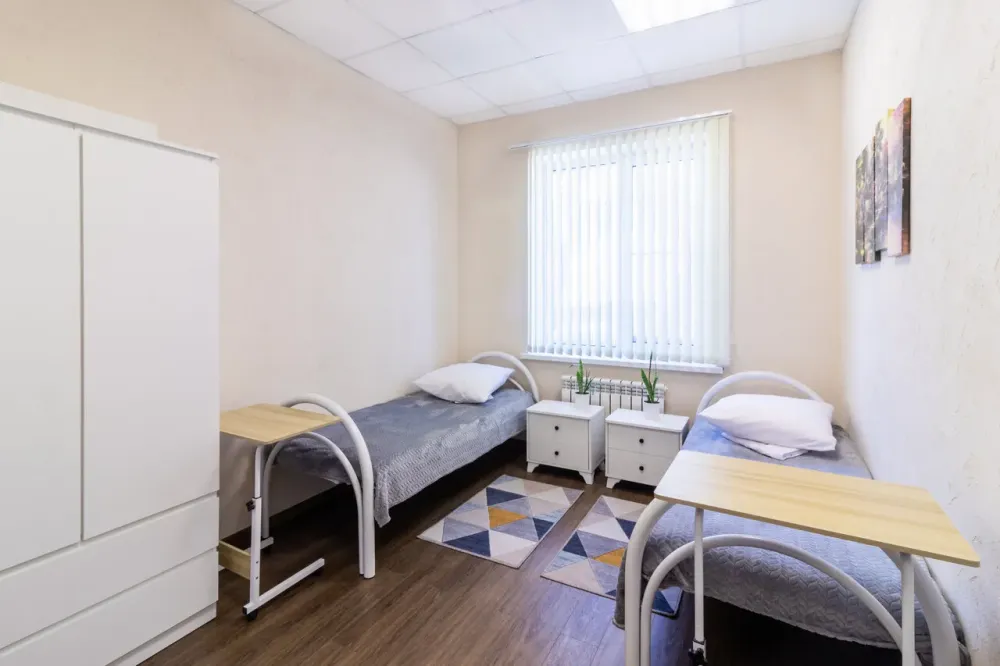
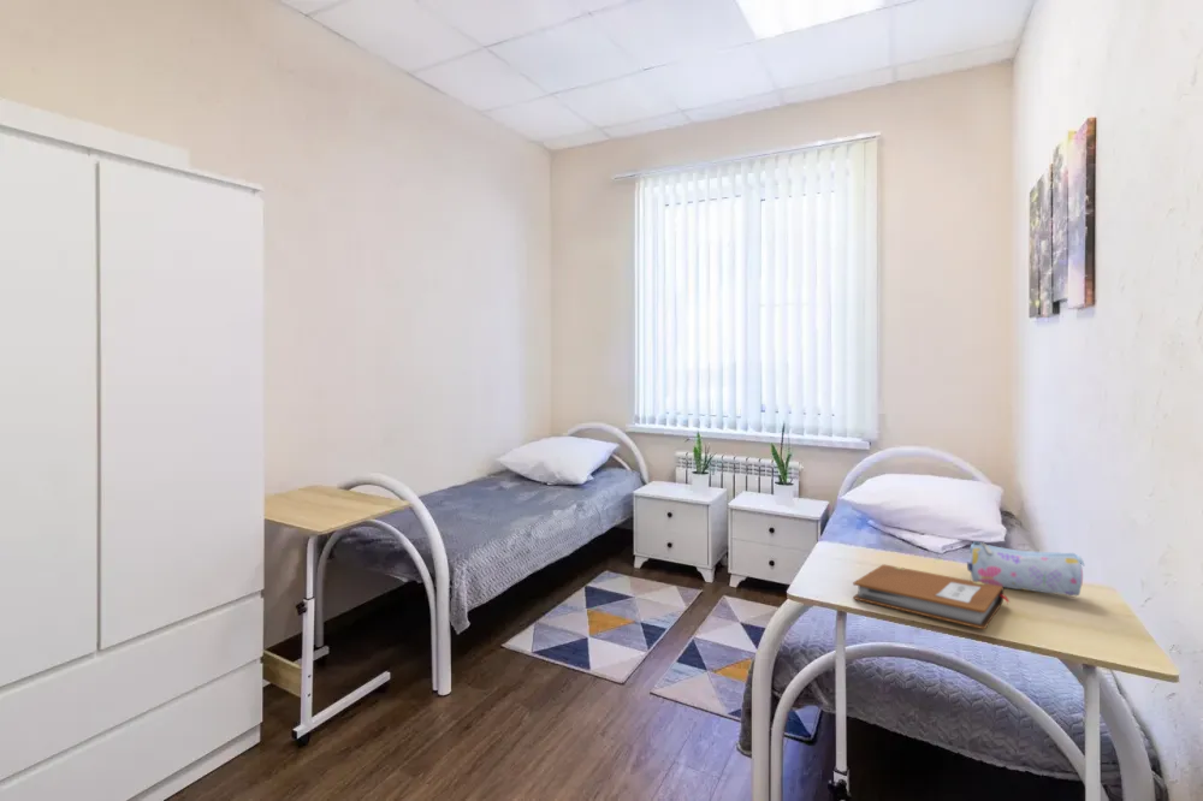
+ pencil case [966,540,1086,598]
+ notebook [852,563,1011,630]
